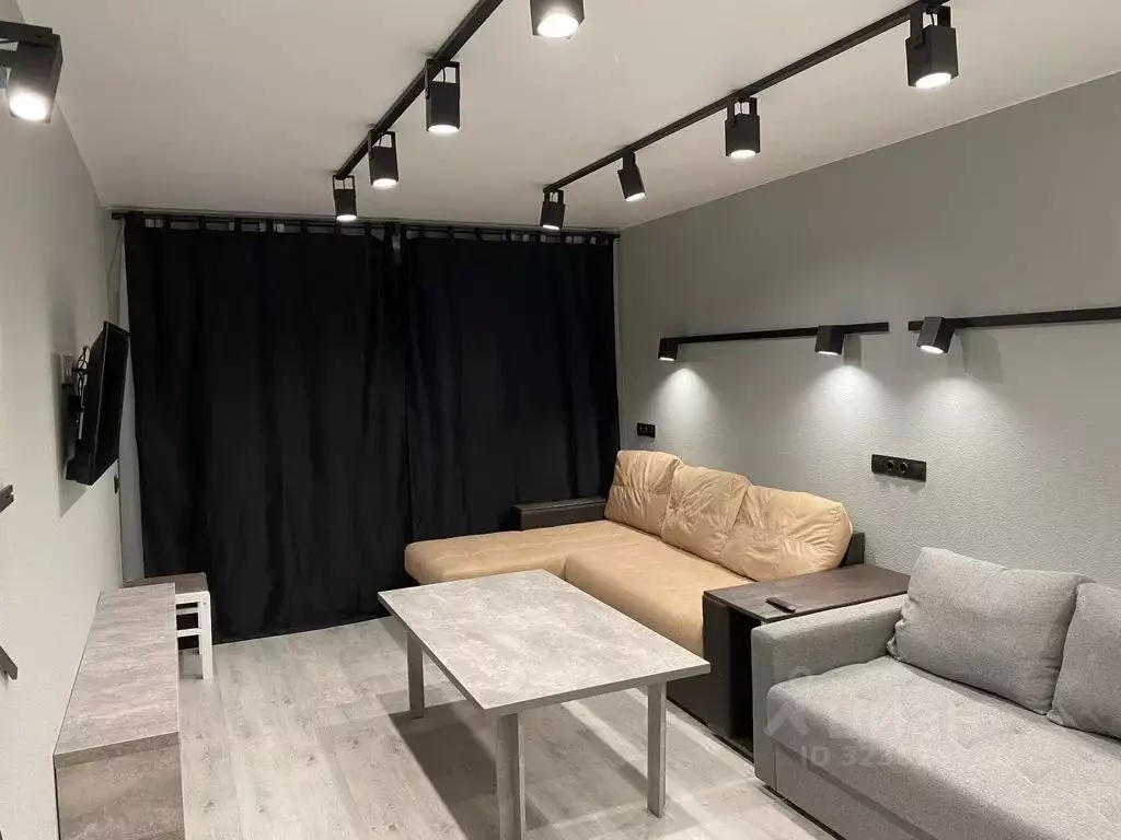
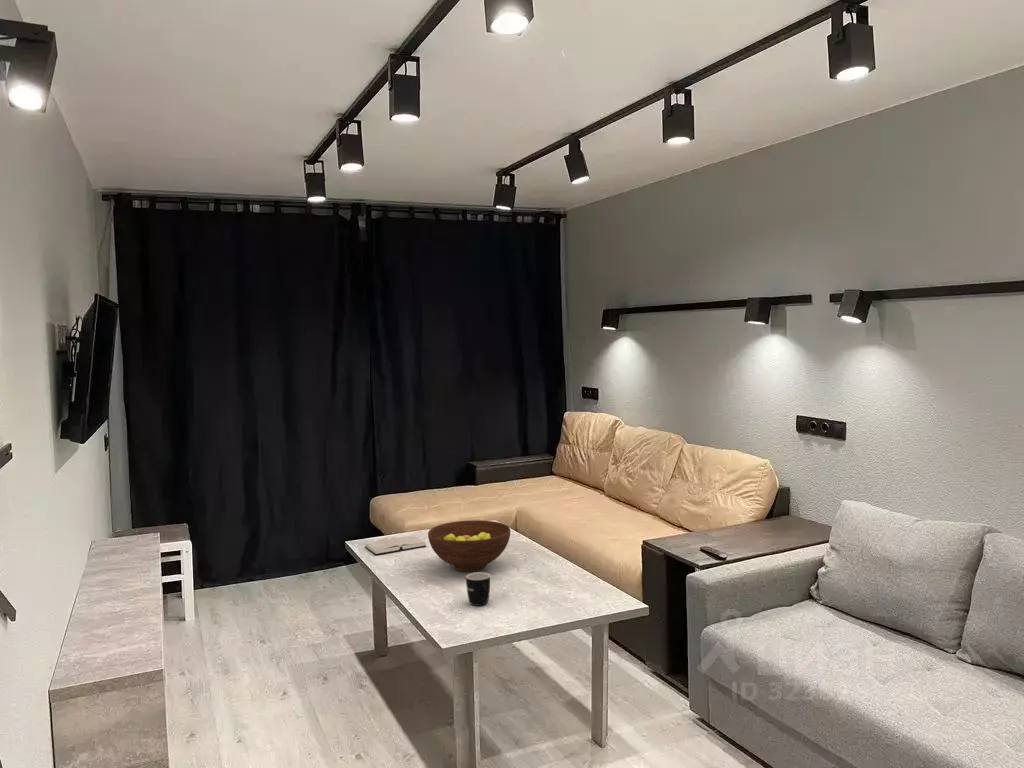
+ mug [465,571,491,607]
+ hardback book [364,534,427,556]
+ fruit bowl [427,519,511,572]
